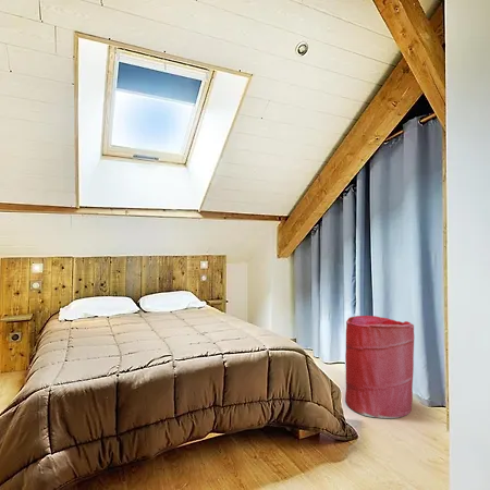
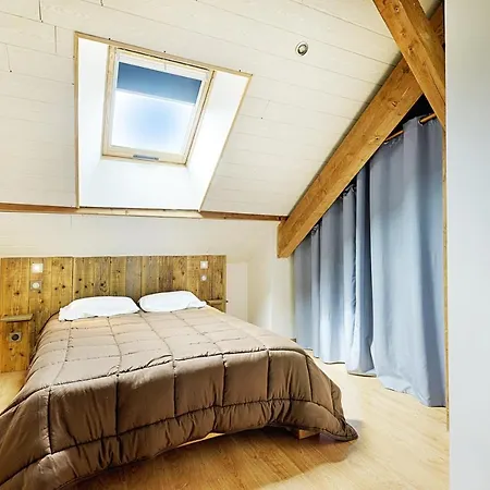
- laundry hamper [344,315,415,419]
